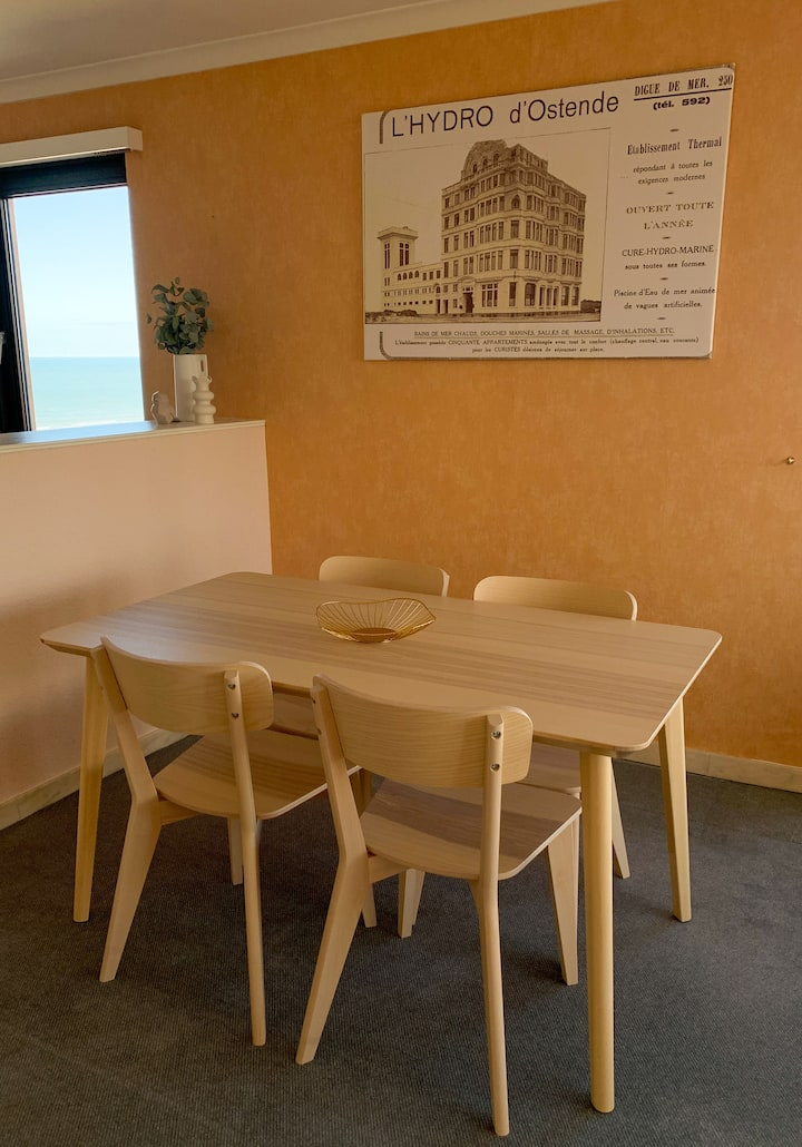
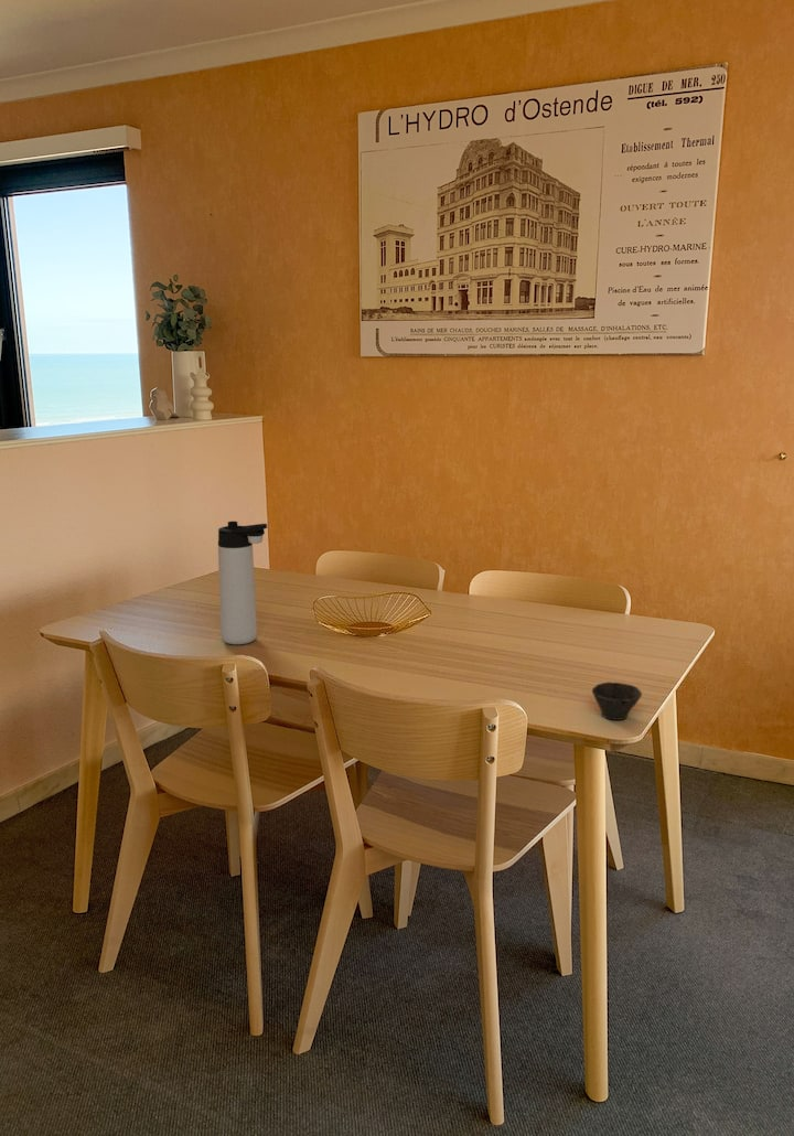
+ cup [591,680,643,721]
+ thermos bottle [217,521,268,645]
